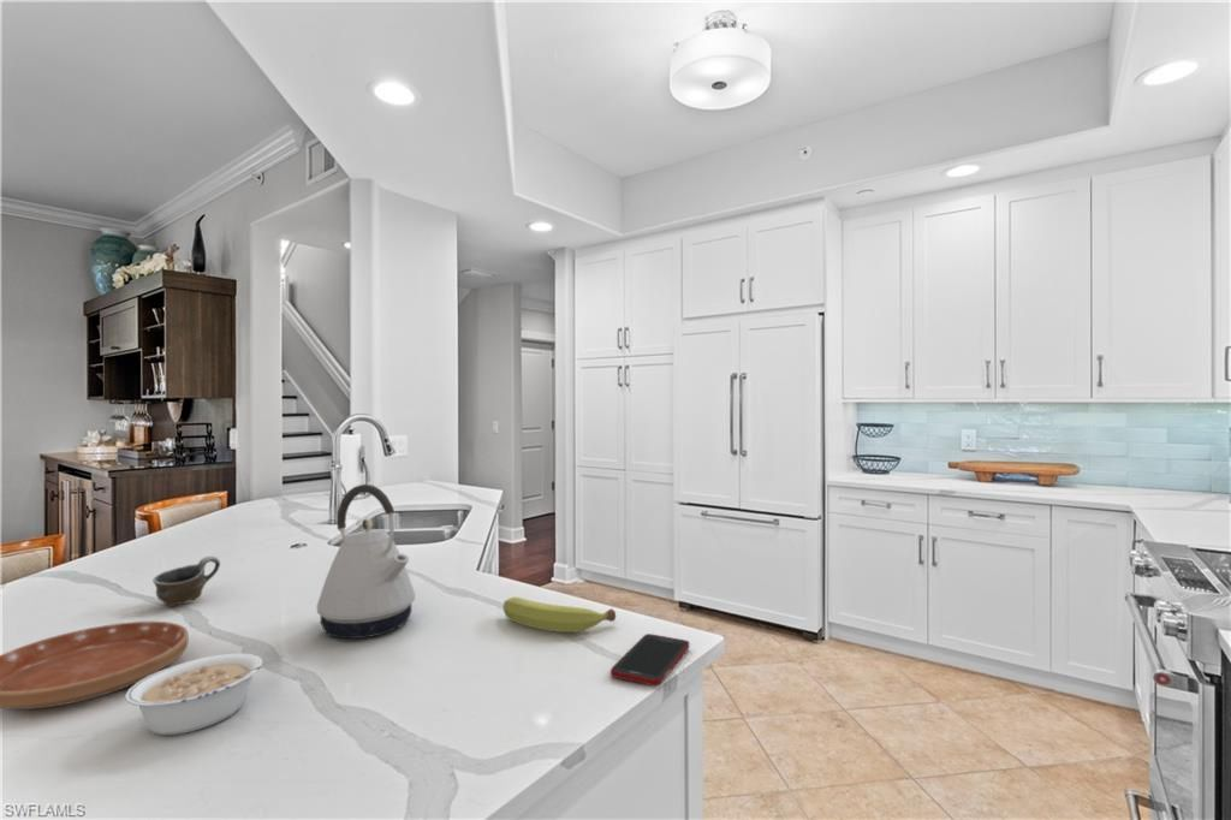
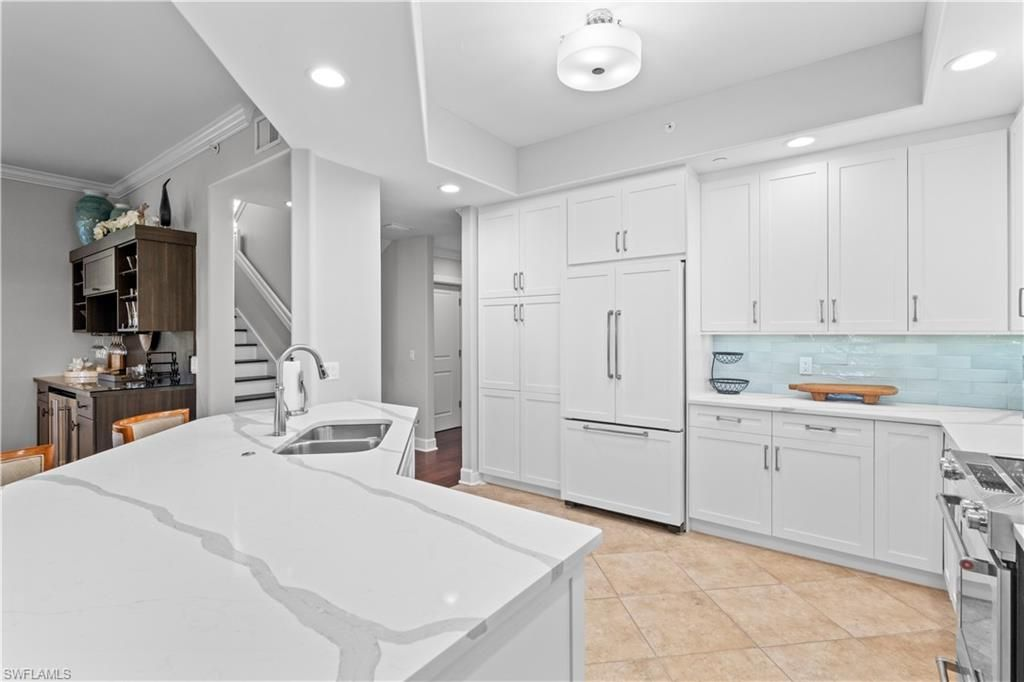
- kettle [316,483,416,640]
- saucer [0,620,190,711]
- legume [124,652,286,737]
- cell phone [609,632,691,687]
- fruit [501,596,617,634]
- cup [151,555,221,607]
